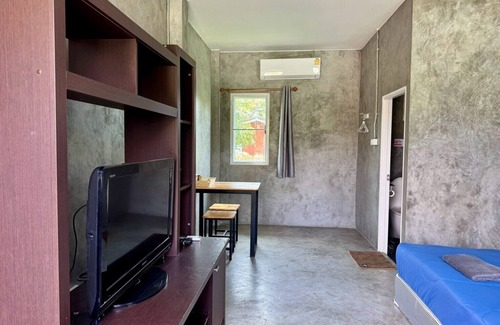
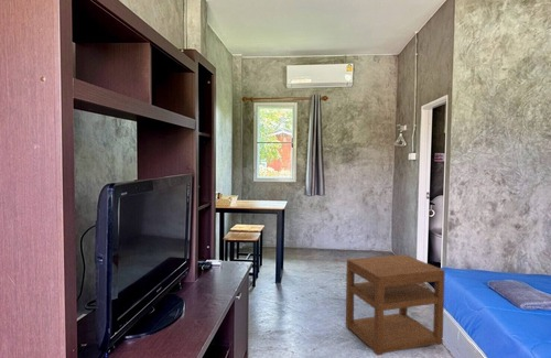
+ nightstand [345,253,446,357]
